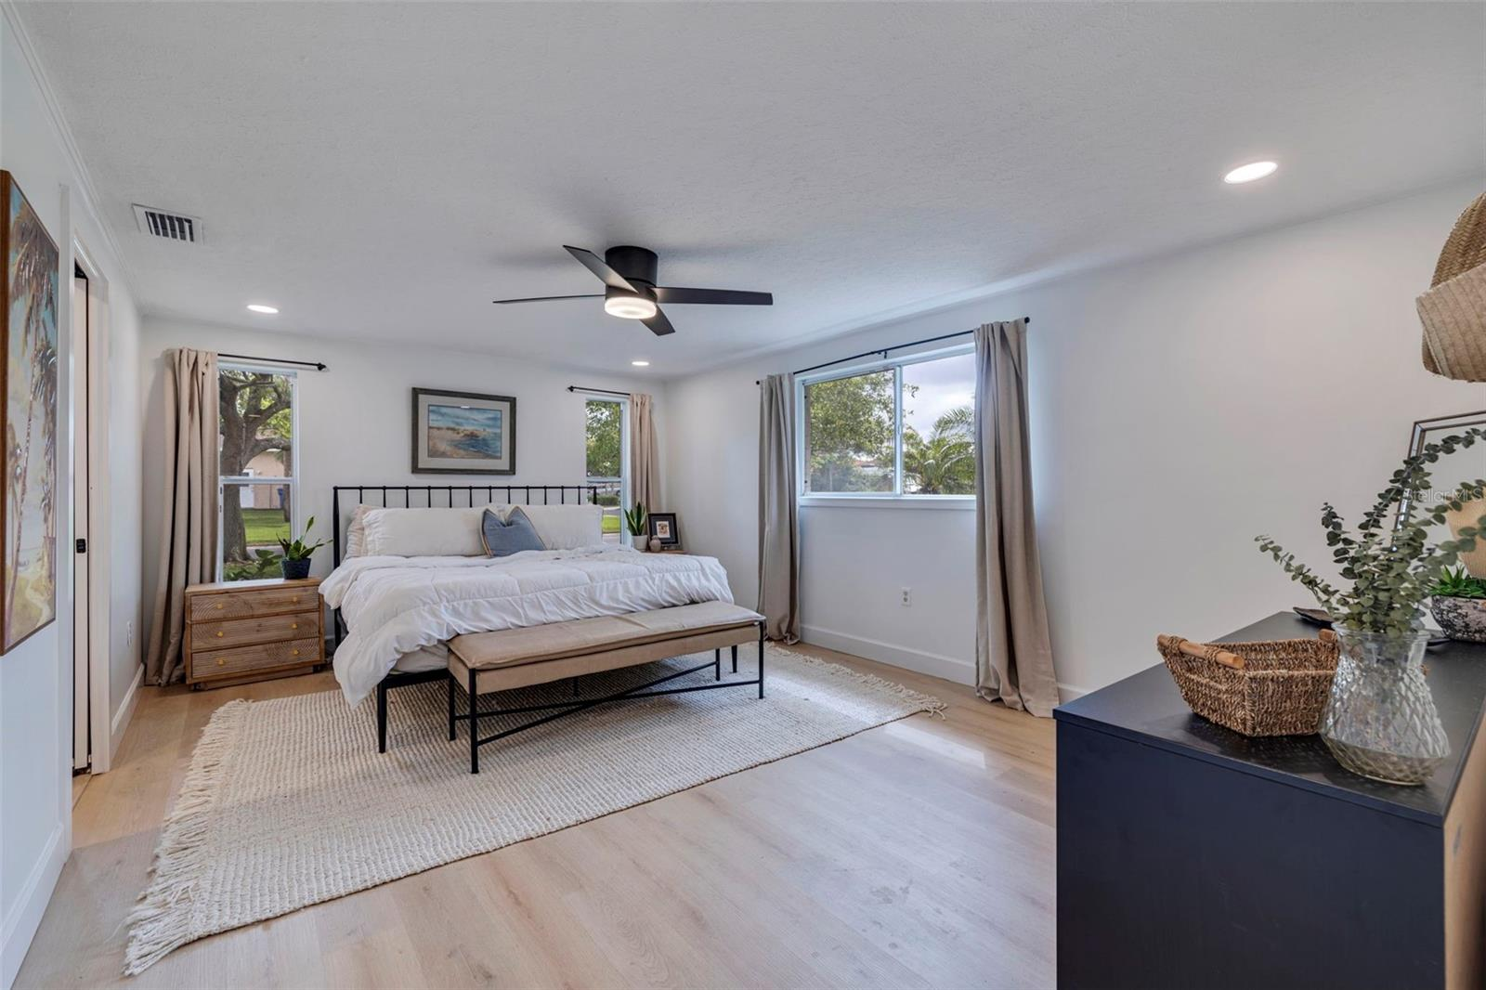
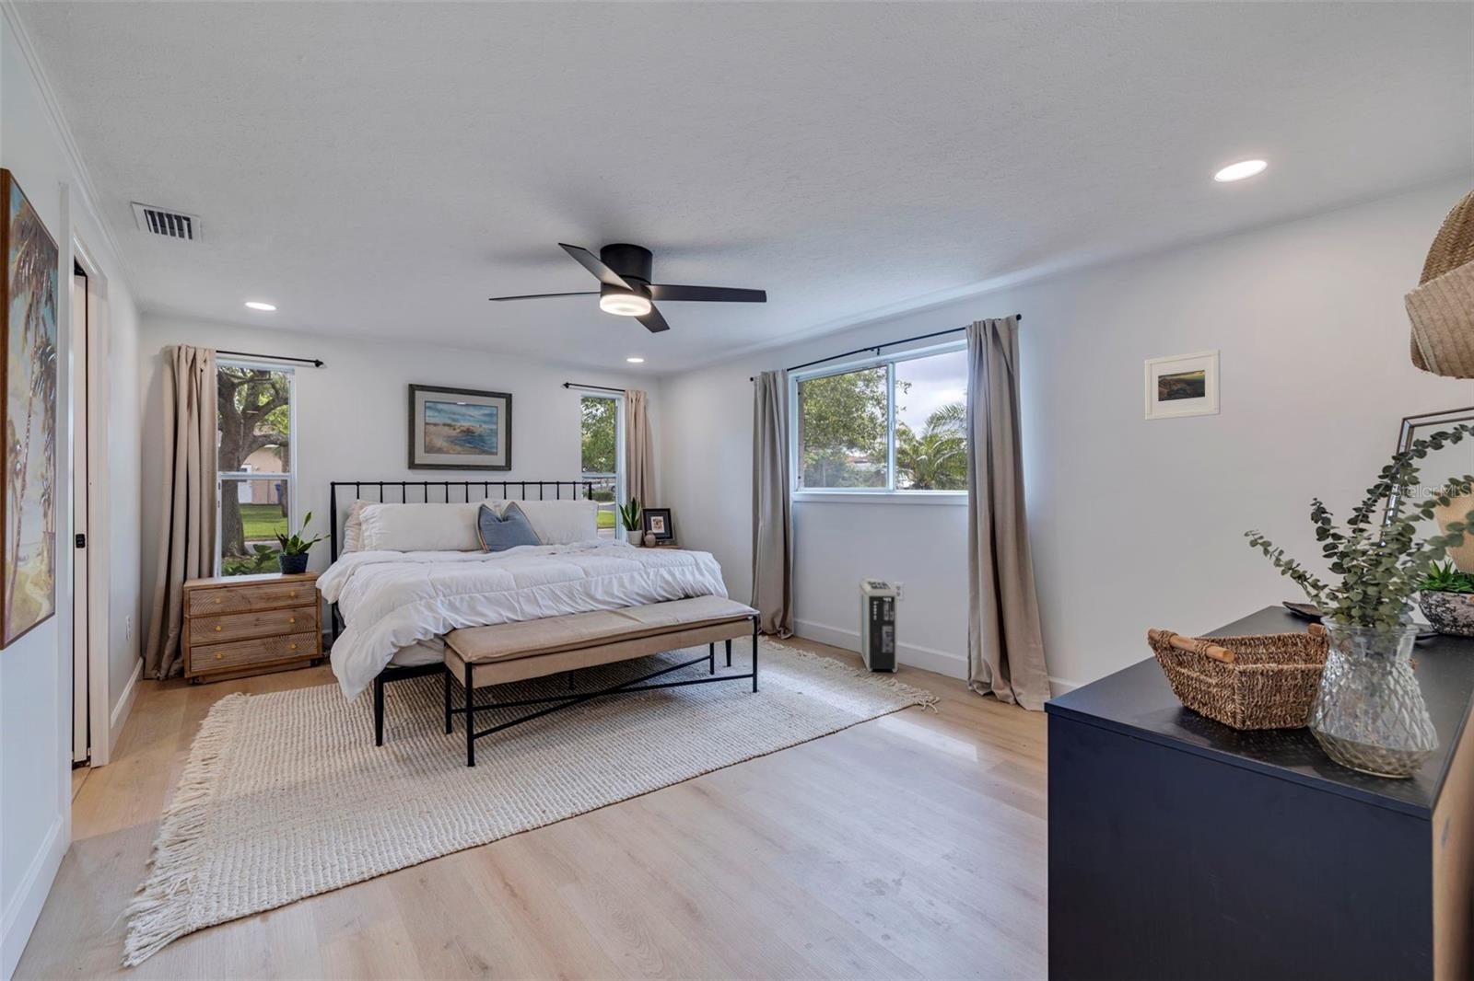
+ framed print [1144,349,1222,422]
+ air purifier [858,577,899,673]
